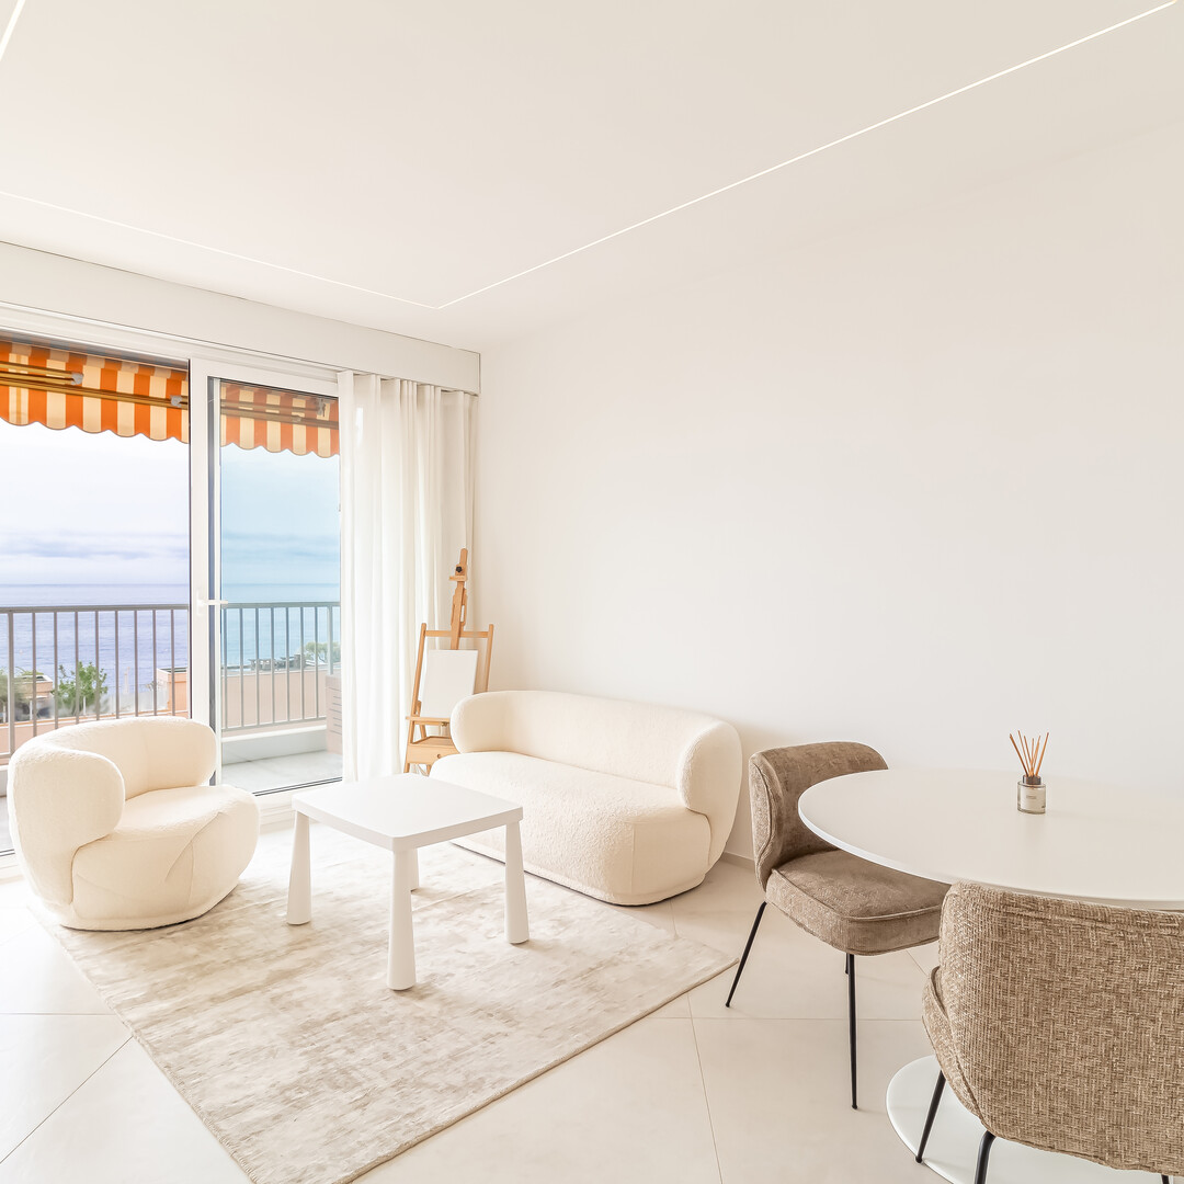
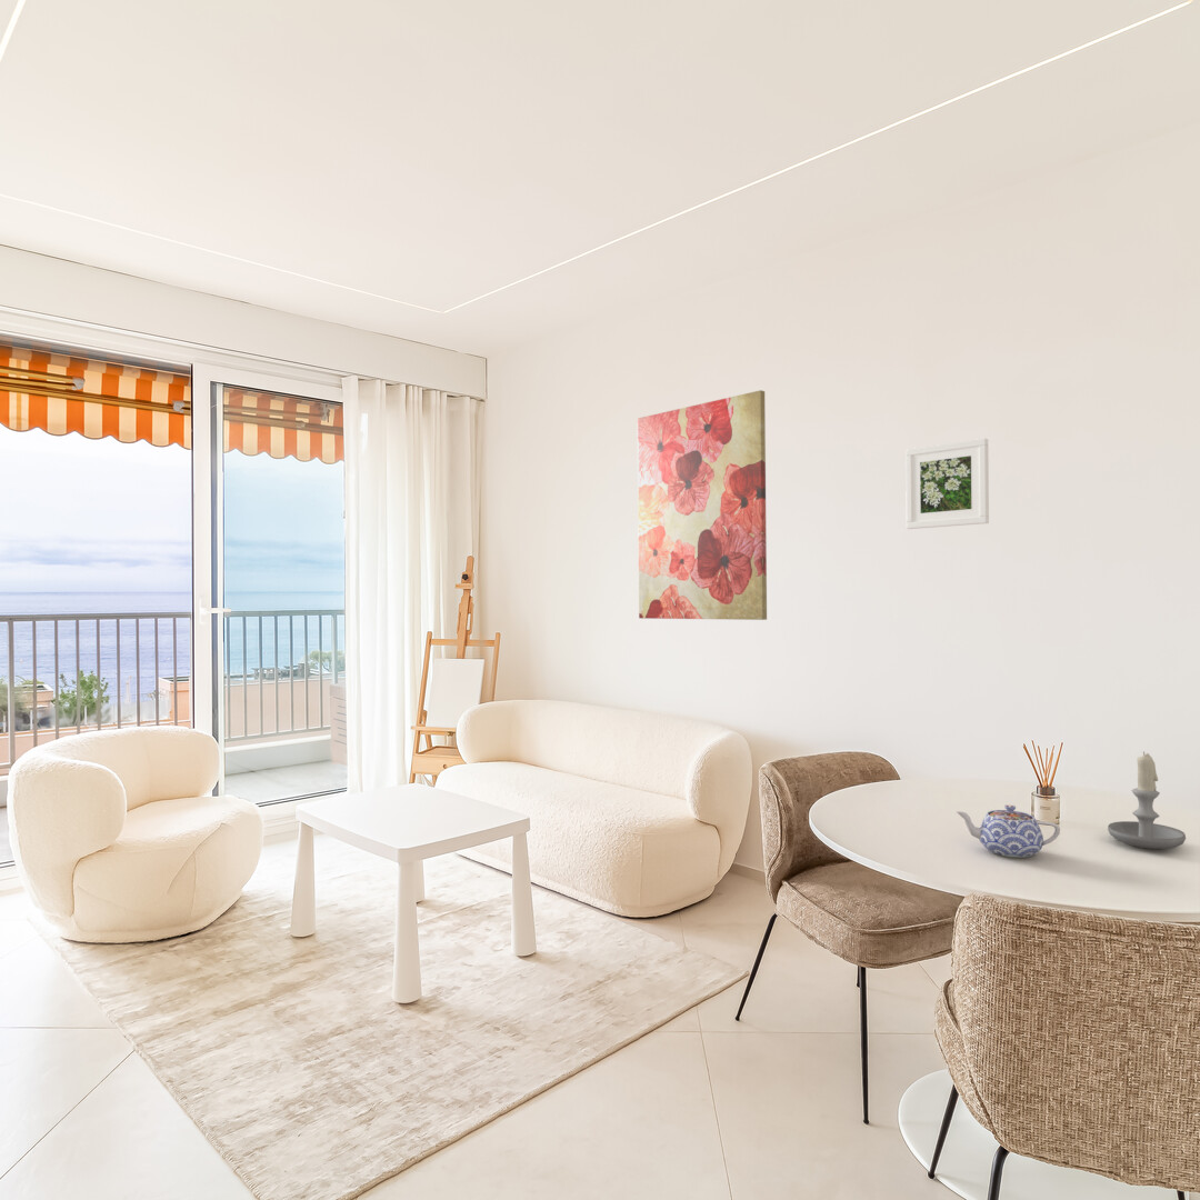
+ candle [1107,751,1187,850]
+ teapot [954,804,1061,858]
+ wall art [637,389,768,621]
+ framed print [904,438,990,530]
